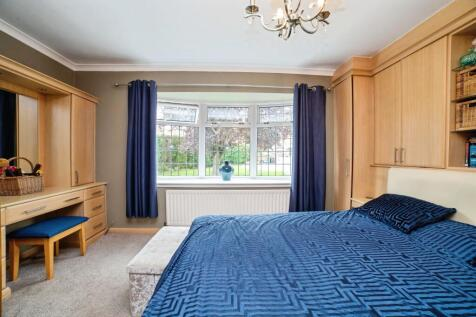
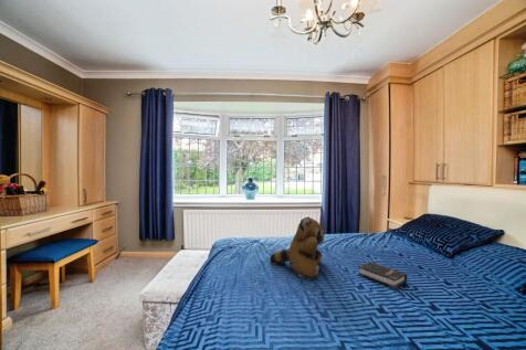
+ teddy bear [269,215,326,280]
+ hardback book [357,262,408,290]
